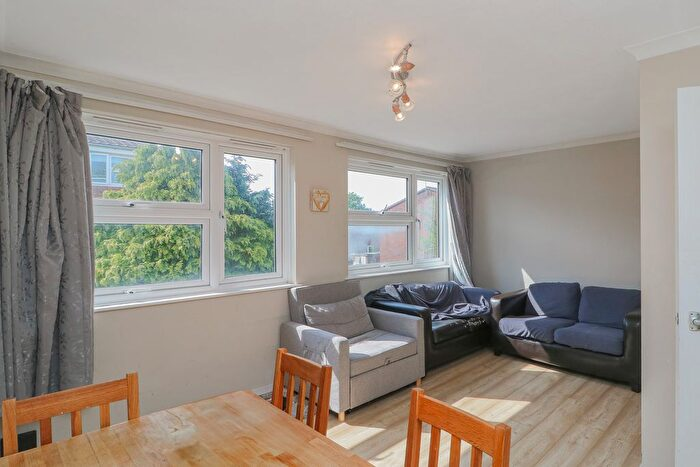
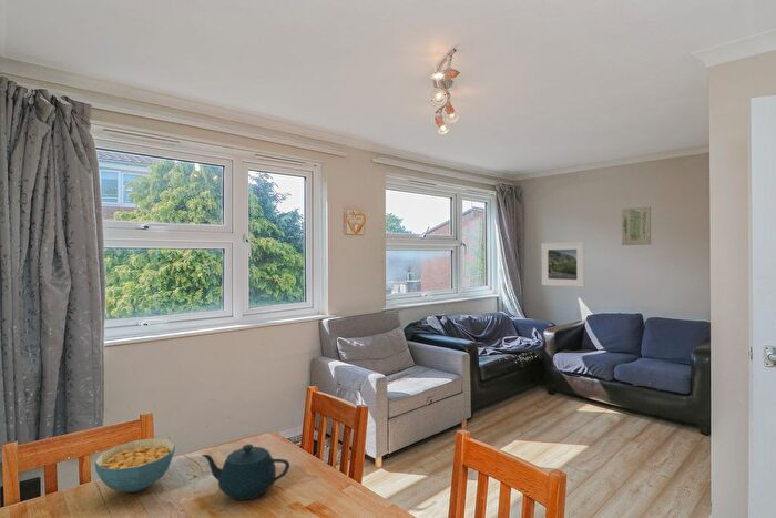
+ teapot [201,443,290,501]
+ cereal bowl [93,437,176,494]
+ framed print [541,241,585,287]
+ wall art [621,206,652,246]
